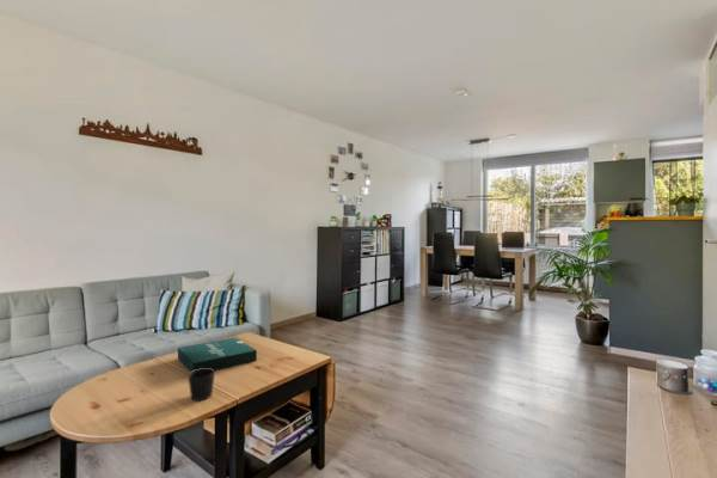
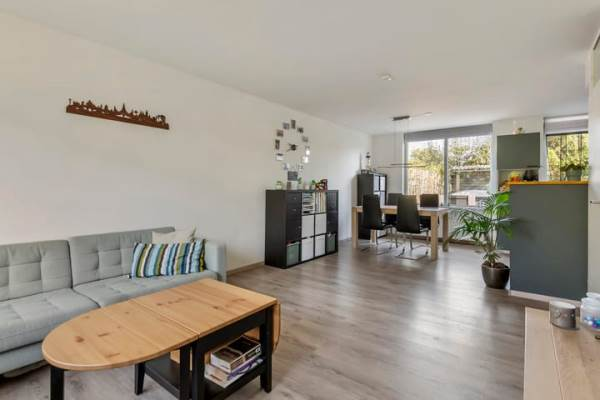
- cup [188,368,216,402]
- pizza box [177,337,258,373]
